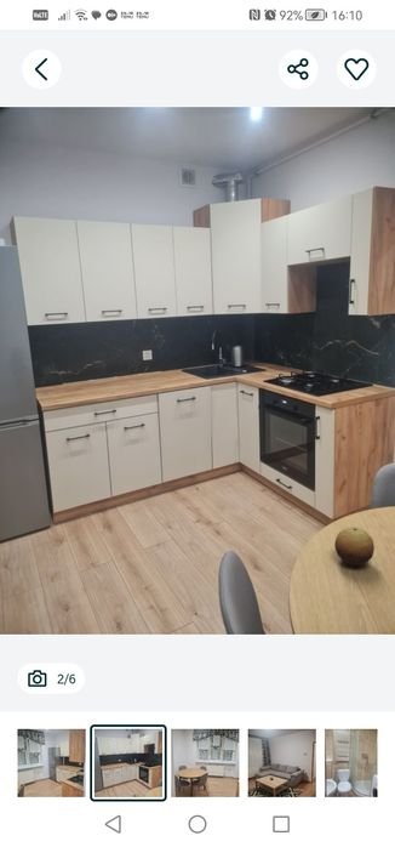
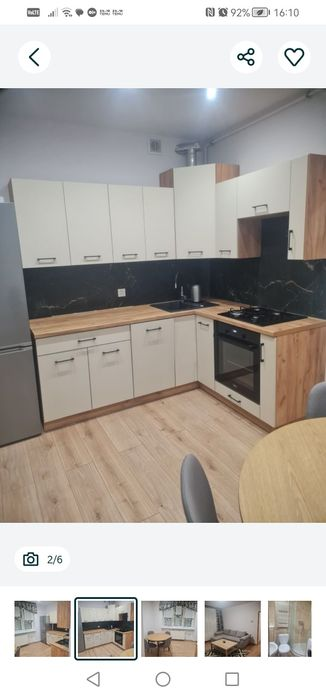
- fruit [333,525,376,567]
